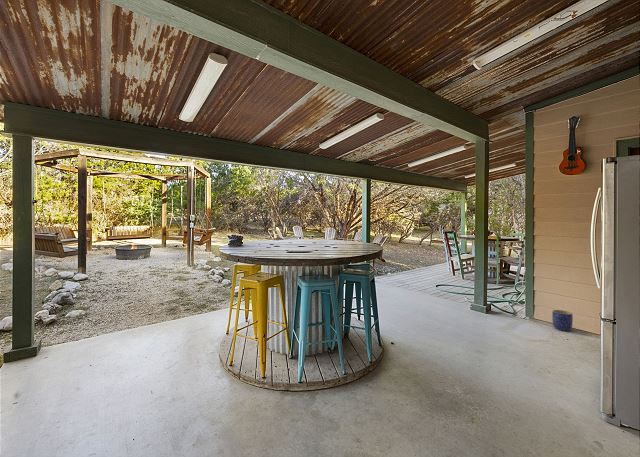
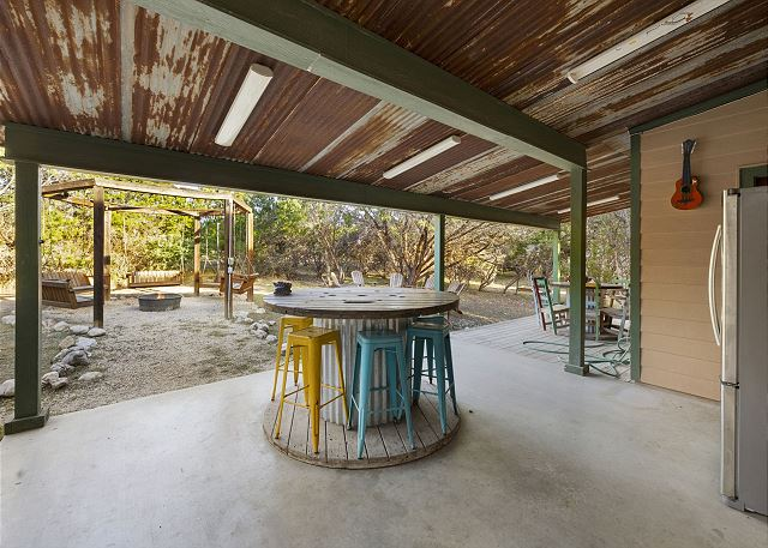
- planter [551,309,574,332]
